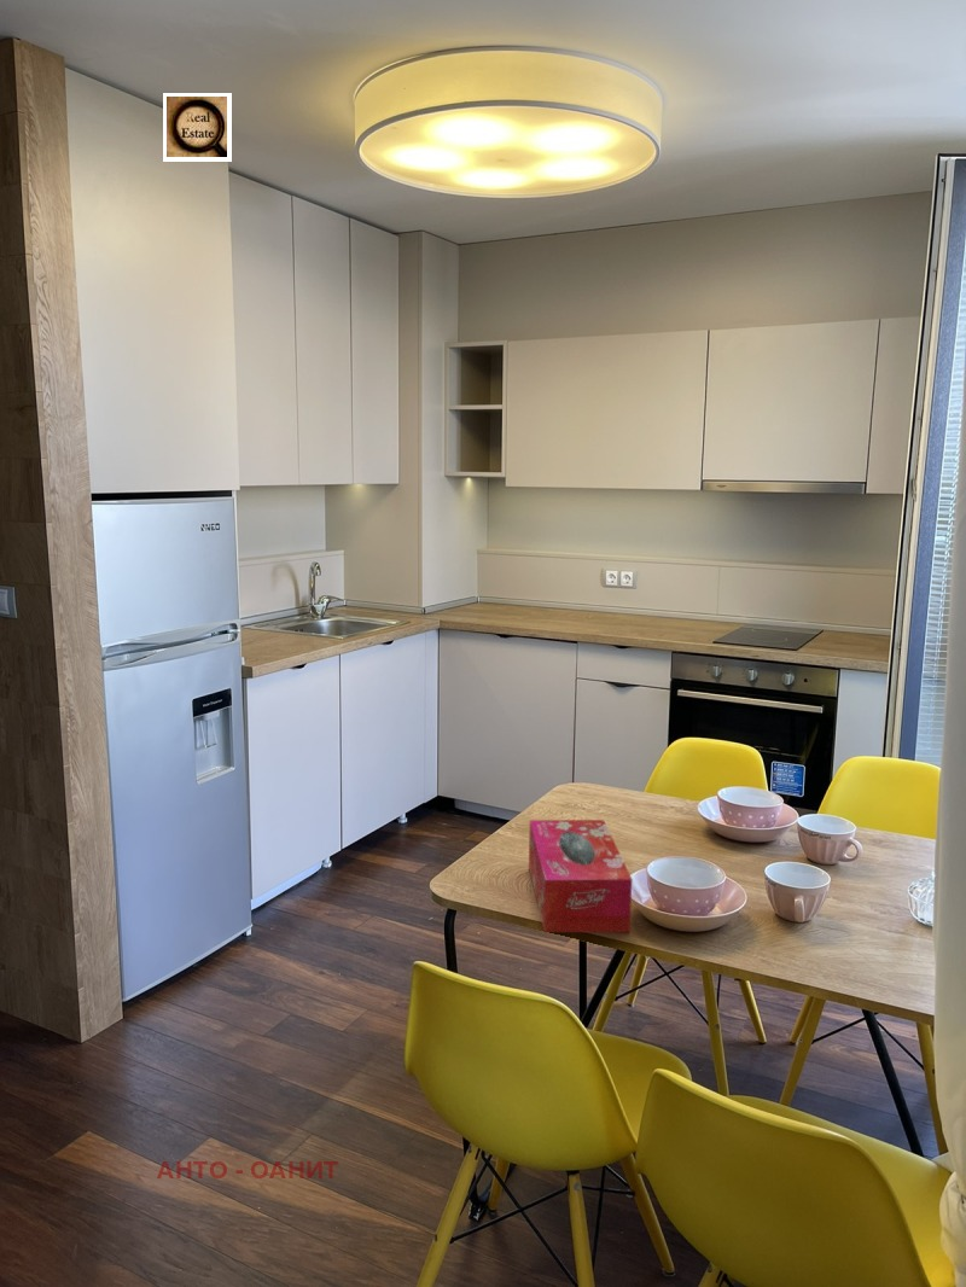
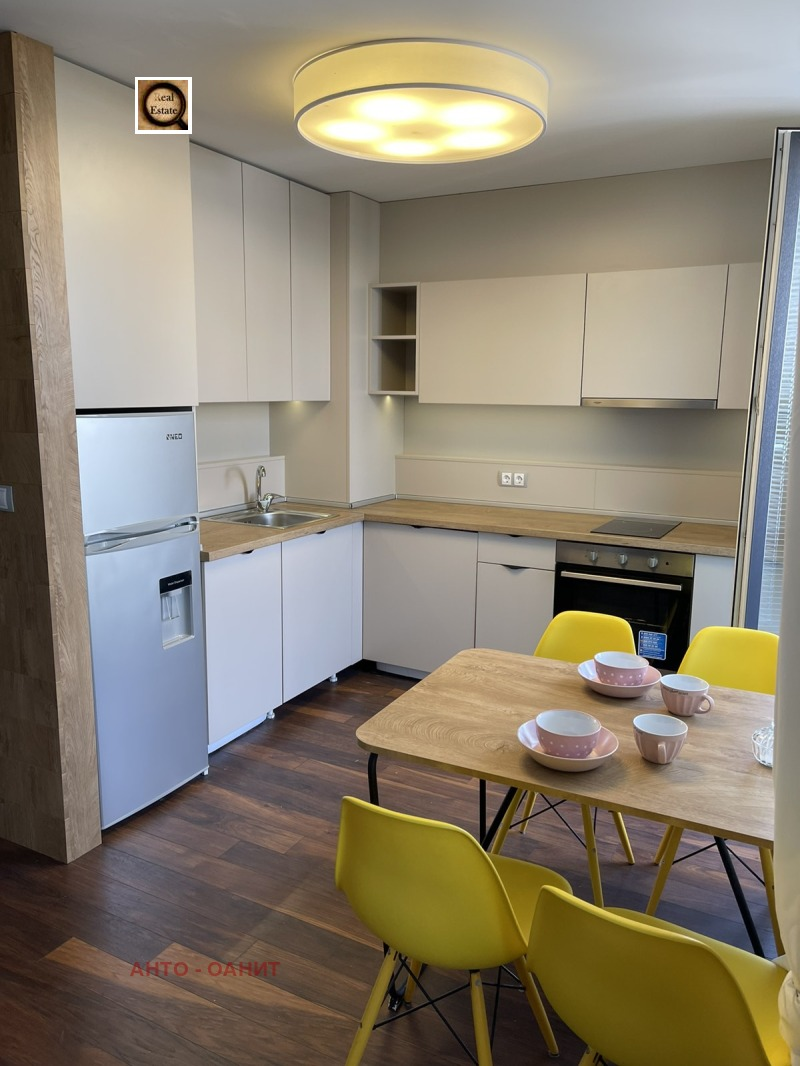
- tissue box [528,819,633,933]
